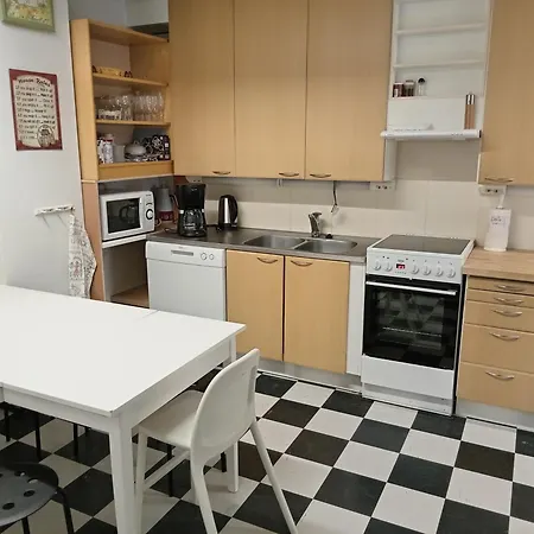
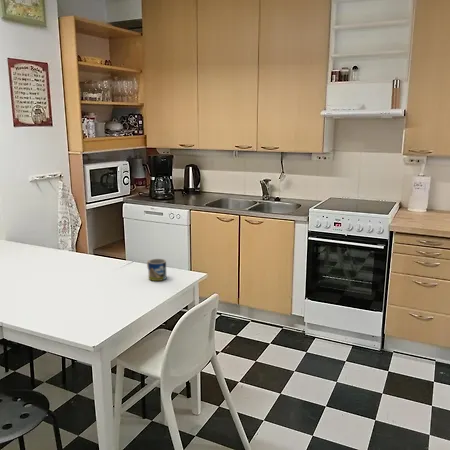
+ mug [146,258,167,282]
